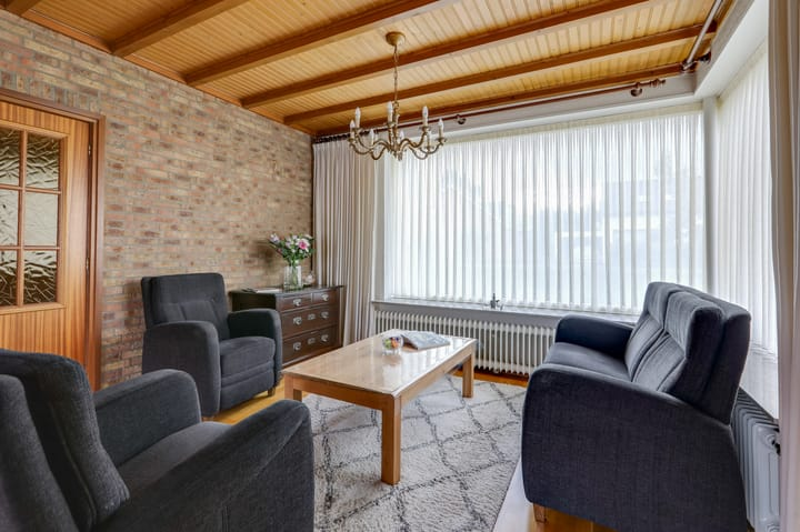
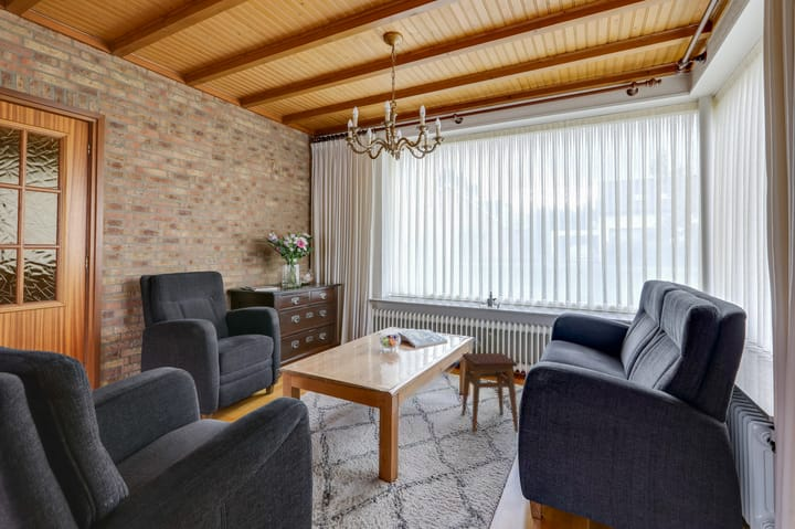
+ stool [460,352,519,434]
